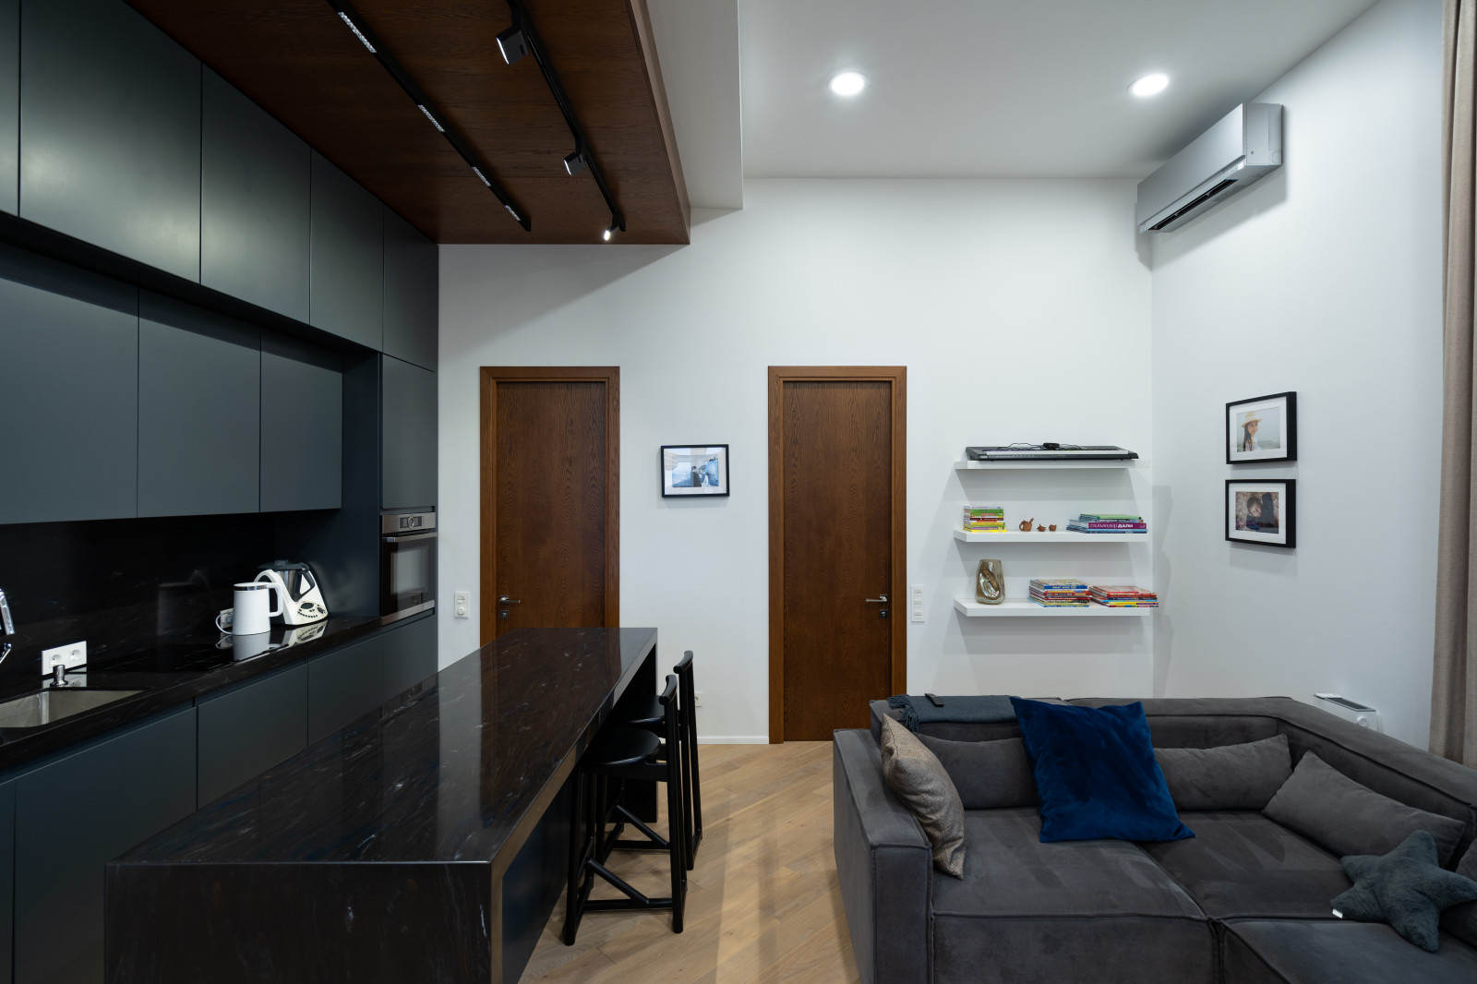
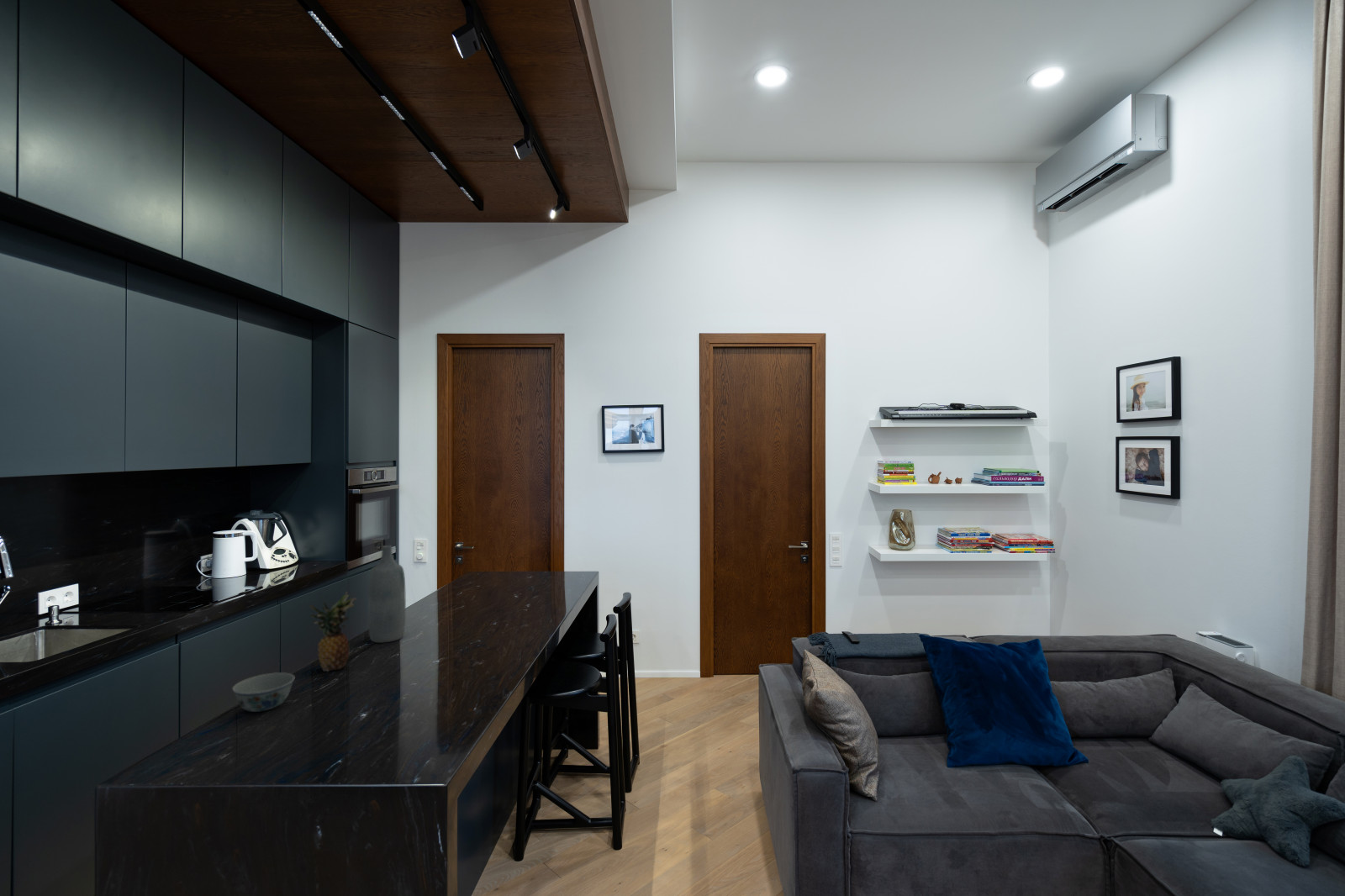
+ bottle [367,545,407,644]
+ bowl [232,672,295,713]
+ fruit [309,591,358,672]
